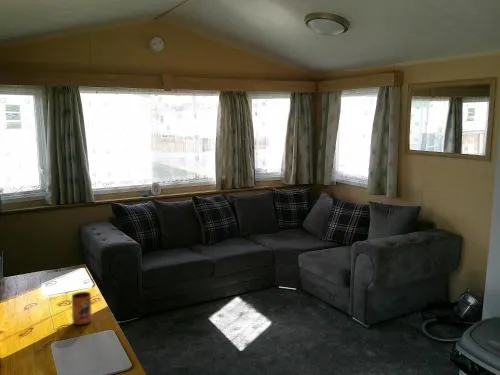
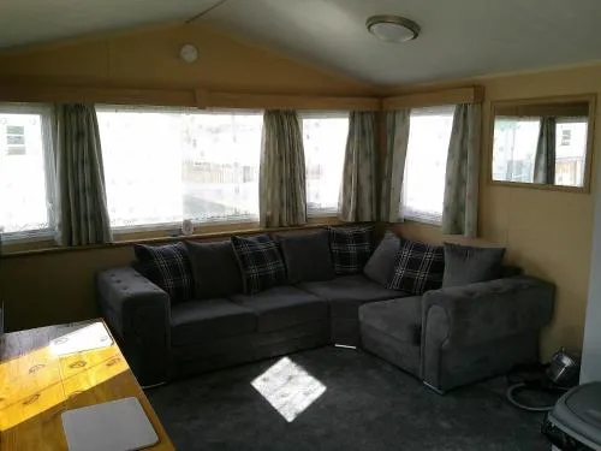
- mug [71,291,93,326]
